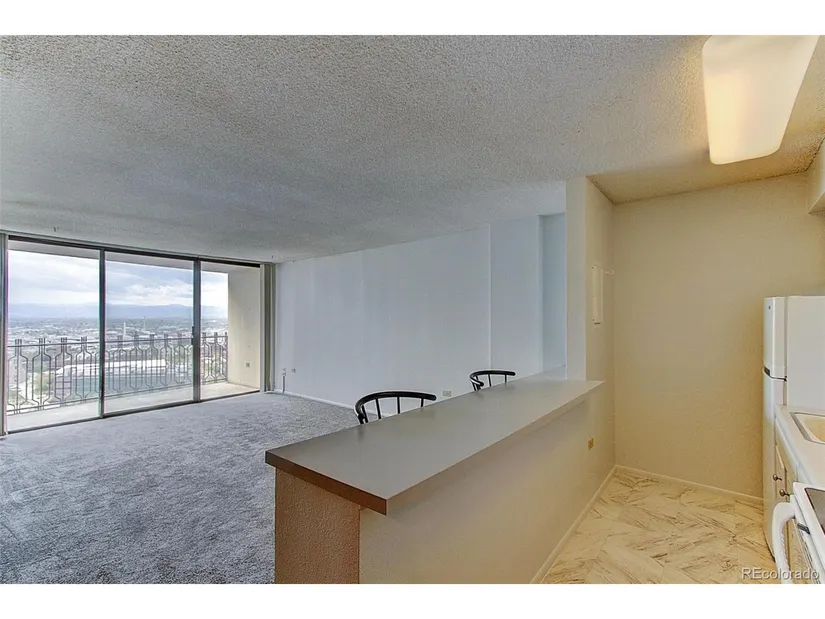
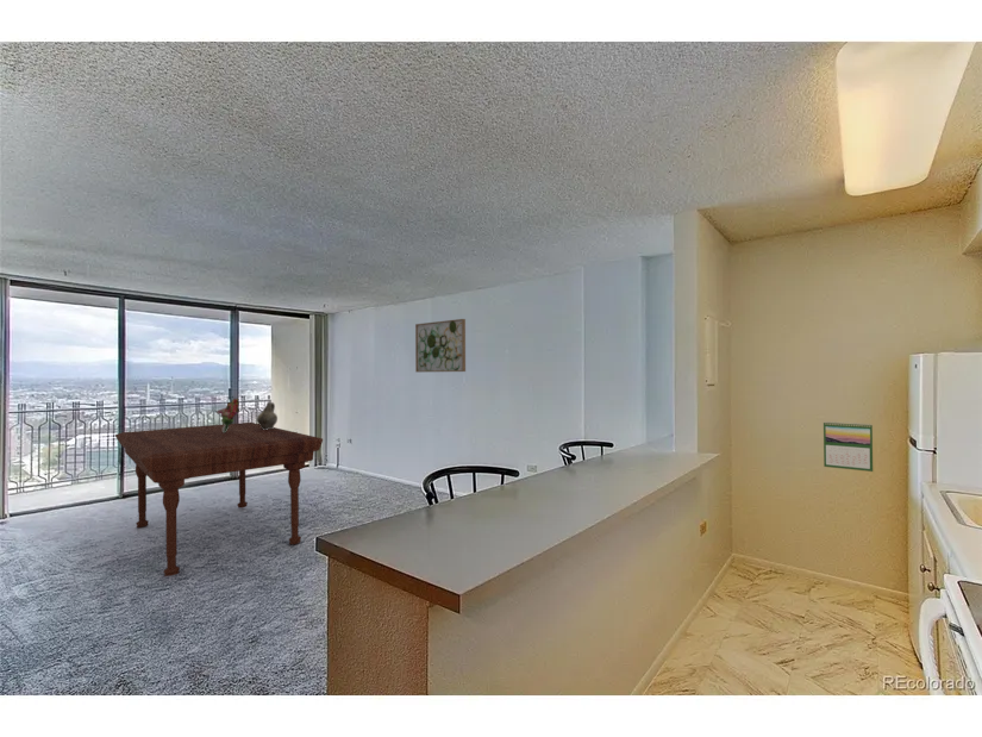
+ dining table [114,421,324,577]
+ bouquet [215,398,240,432]
+ ceramic jug [256,401,279,430]
+ wall art [414,318,467,374]
+ calendar [822,420,874,473]
